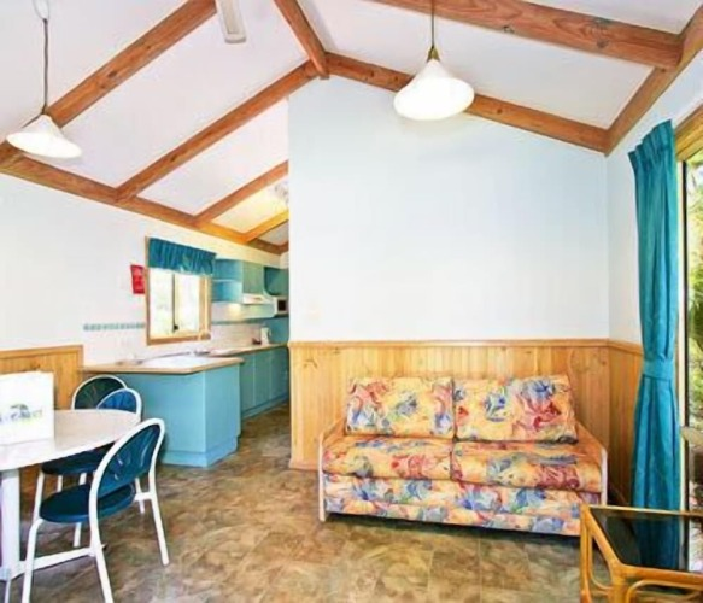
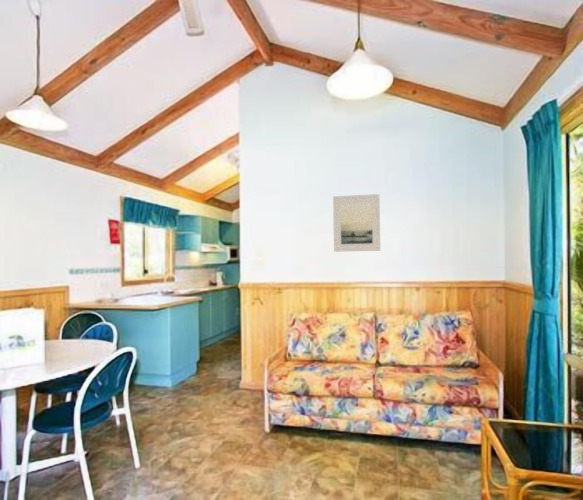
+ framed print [332,193,381,253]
